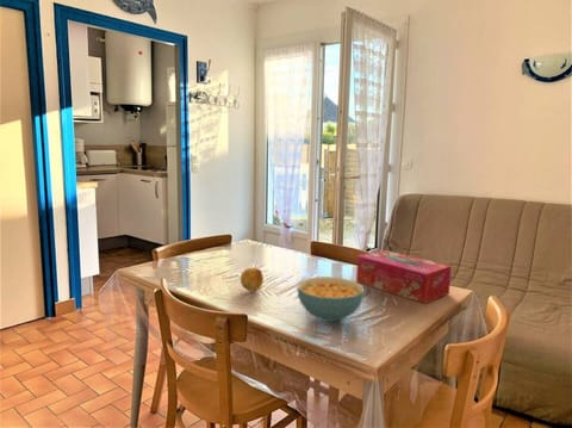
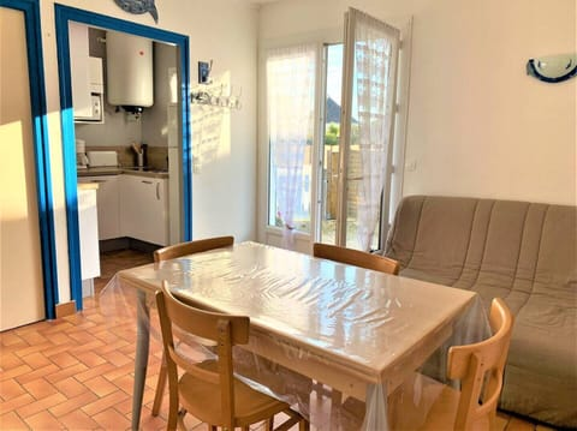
- fruit [240,266,265,292]
- cereal bowl [296,275,366,323]
- tissue box [355,249,453,305]
